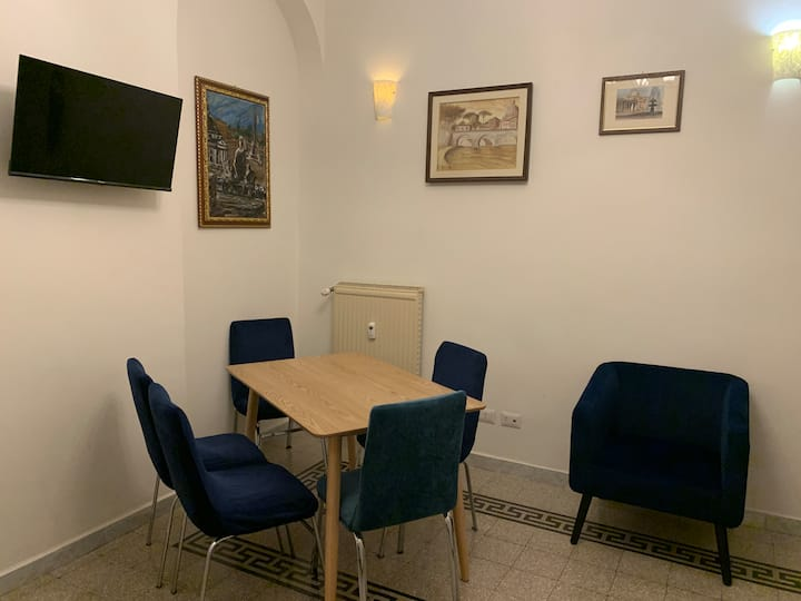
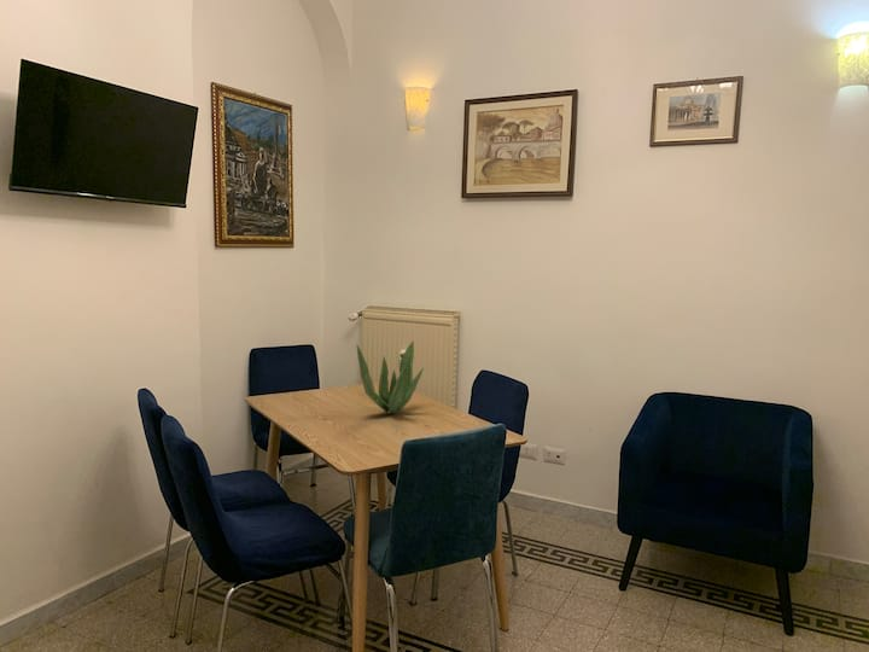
+ plant [355,339,425,415]
